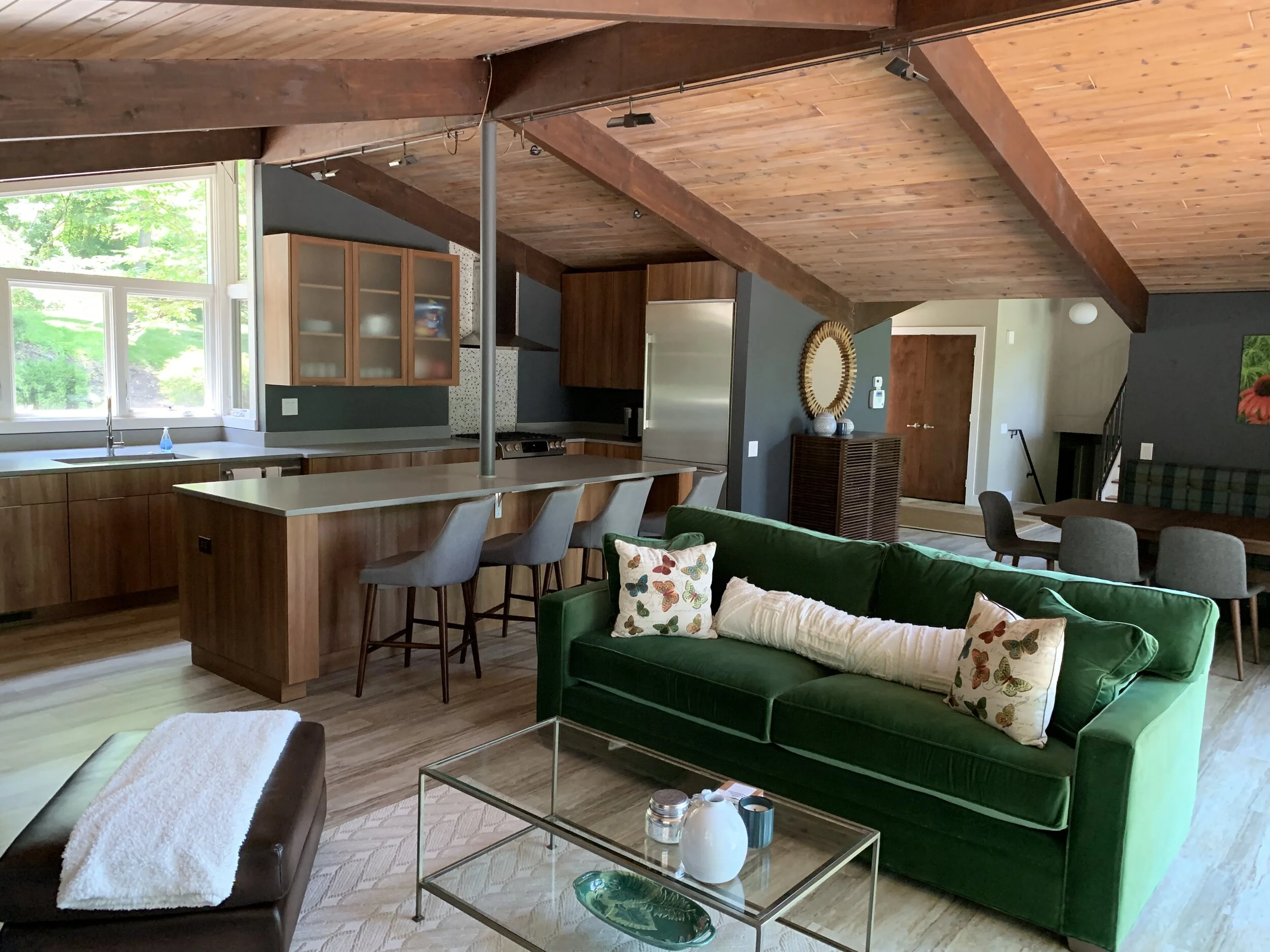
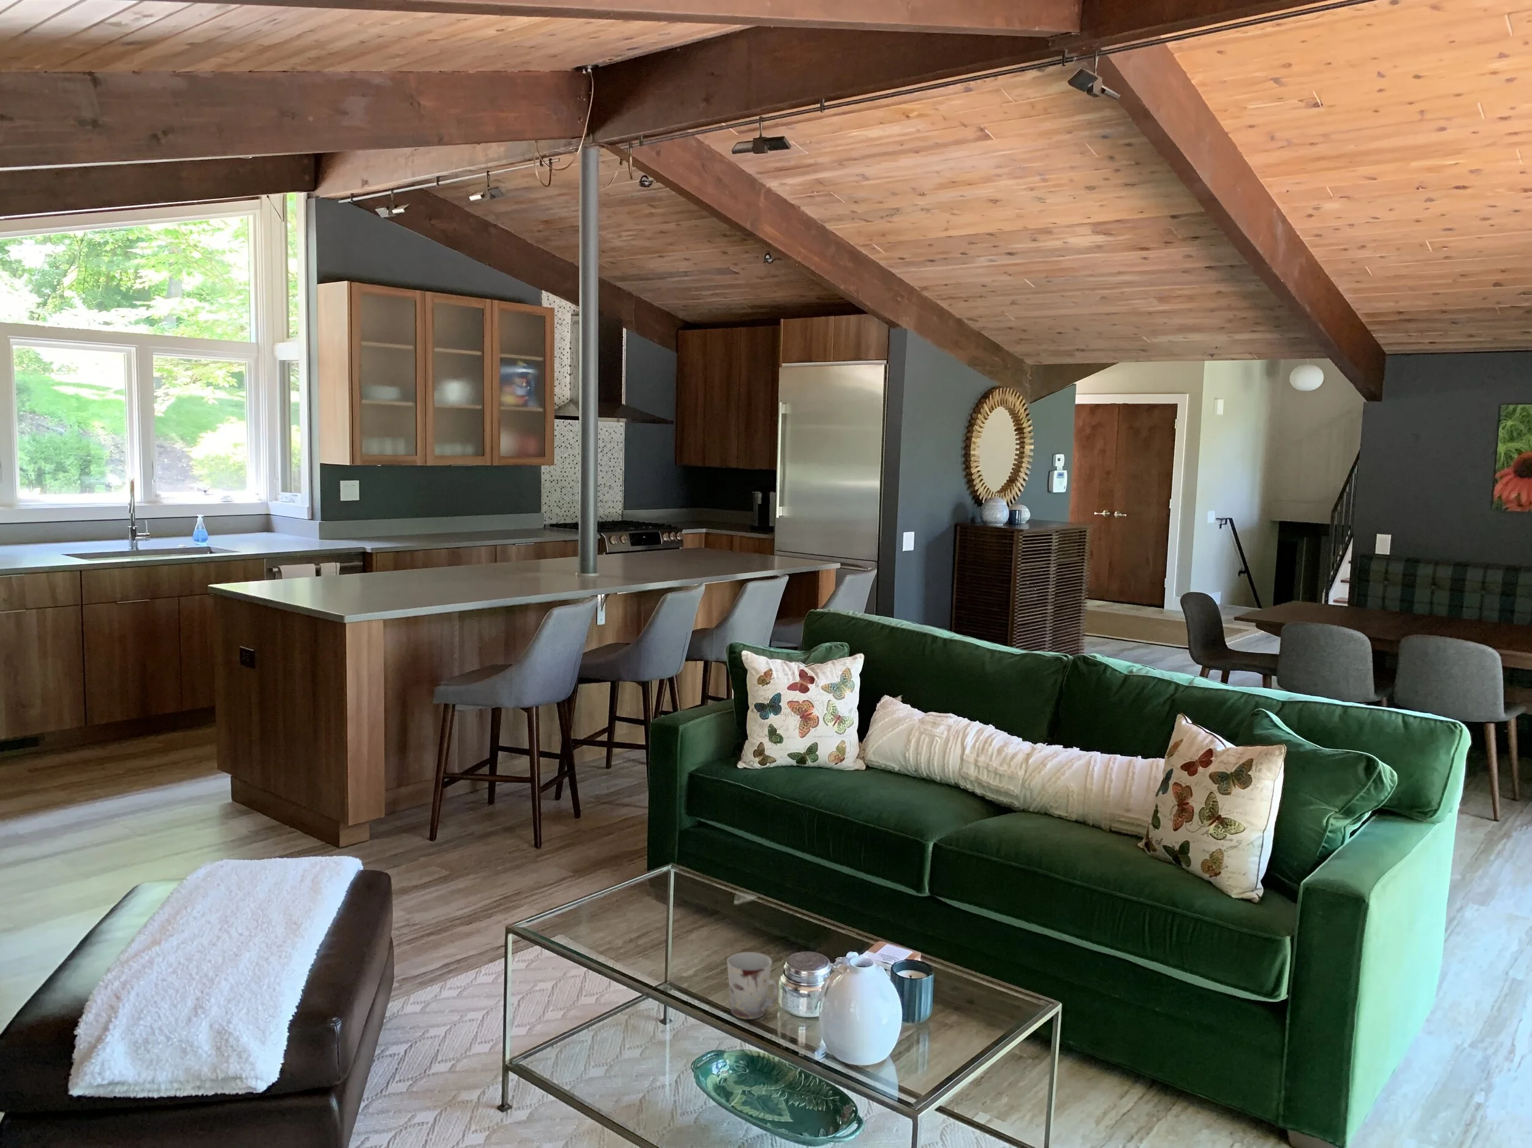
+ cup [726,951,778,1020]
